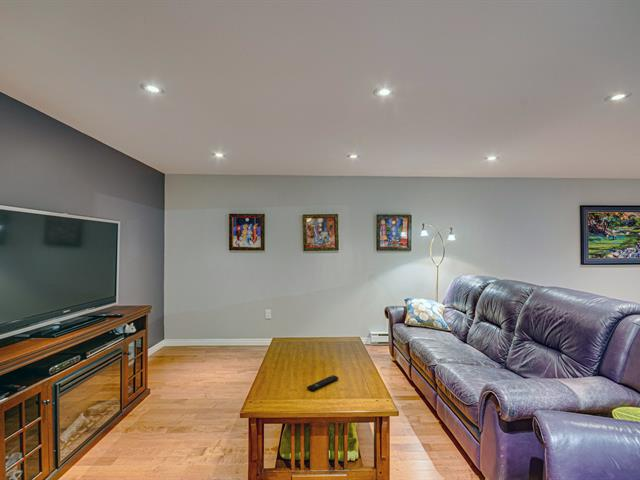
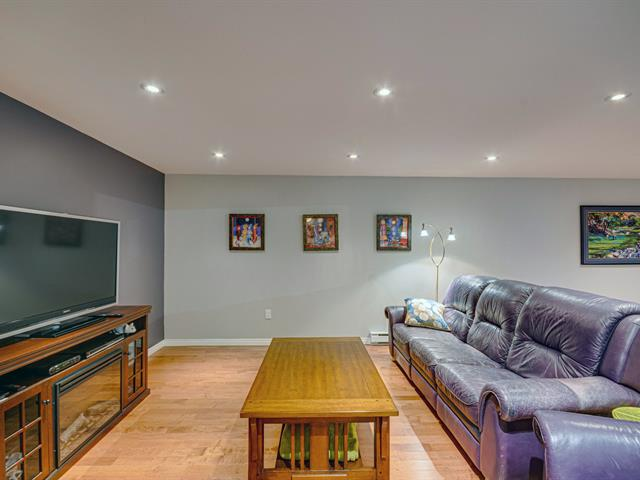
- remote control [306,374,339,392]
